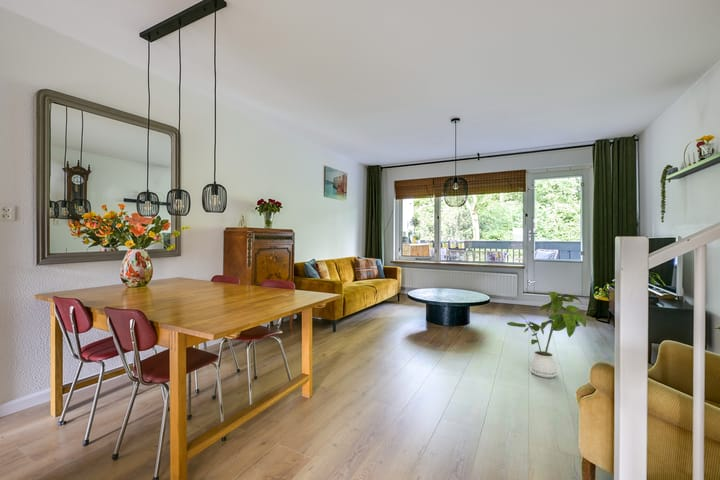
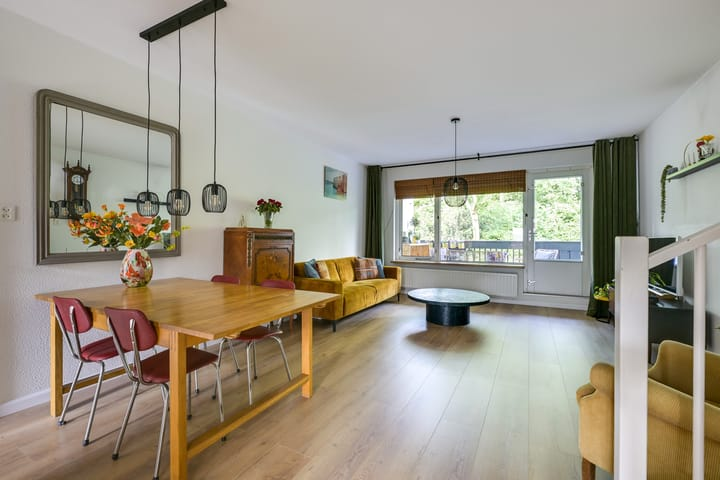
- house plant [500,291,587,379]
